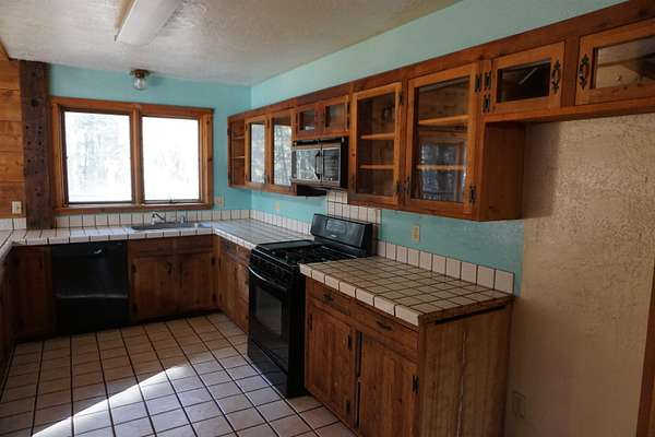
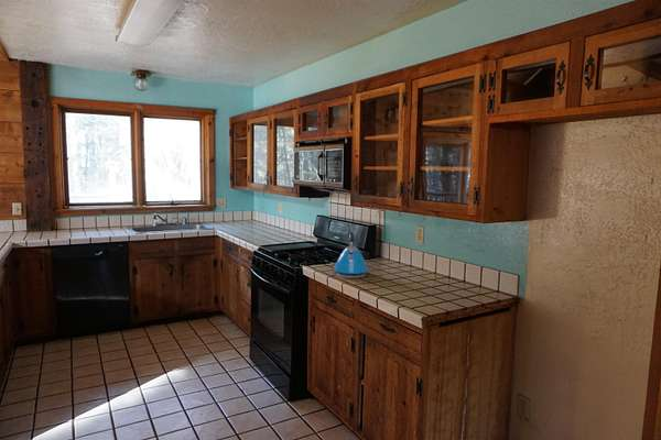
+ kettle [333,231,369,279]
